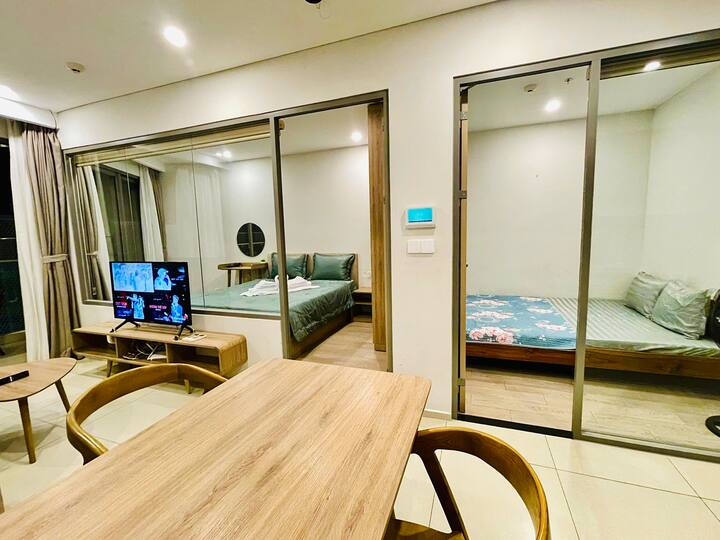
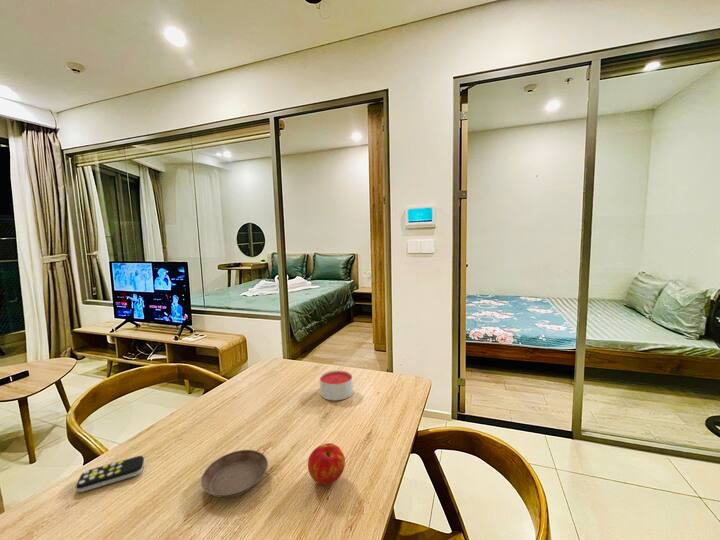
+ remote control [75,455,145,493]
+ candle [319,370,354,401]
+ saucer [200,449,269,499]
+ apple [307,442,346,486]
